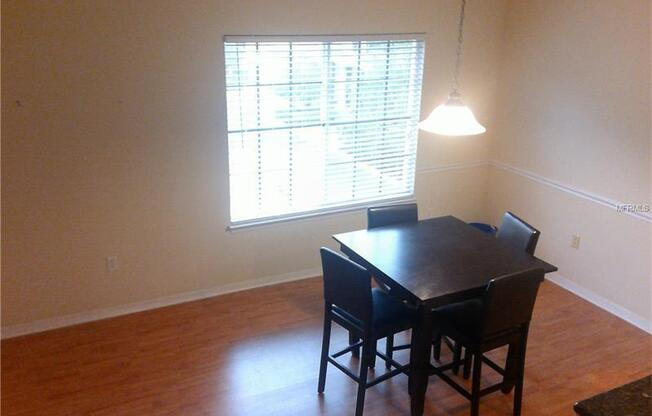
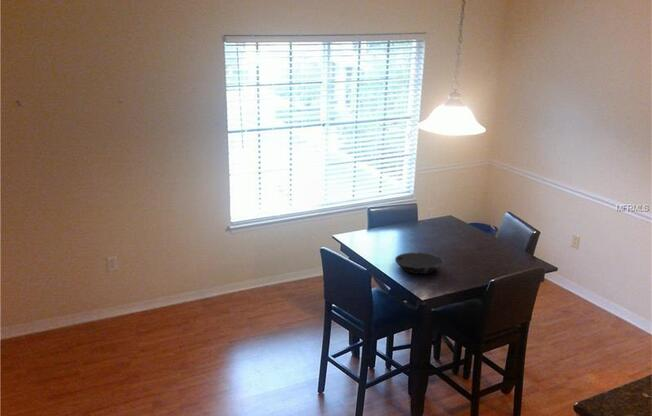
+ bowl [394,252,444,275]
